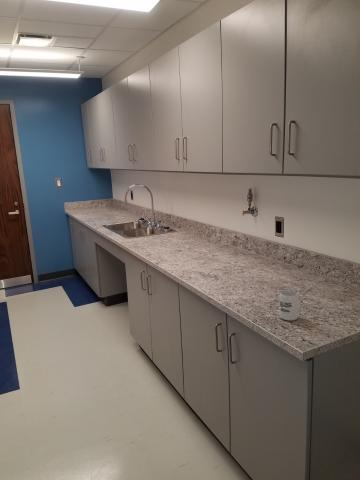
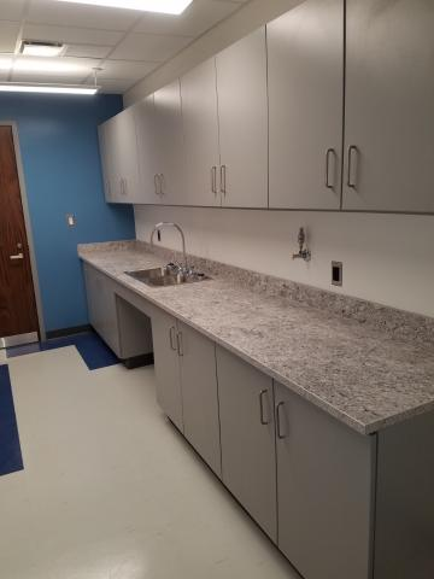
- cup [278,289,300,322]
